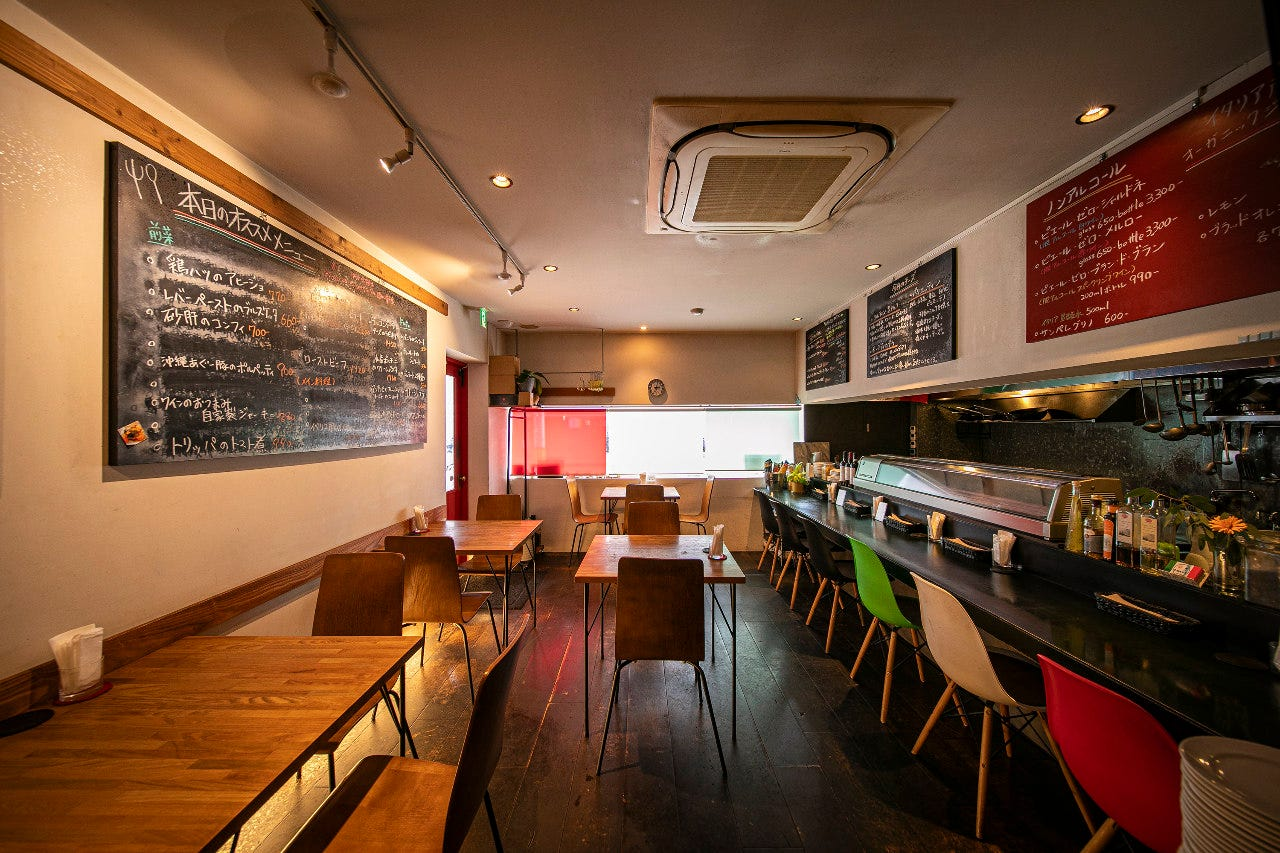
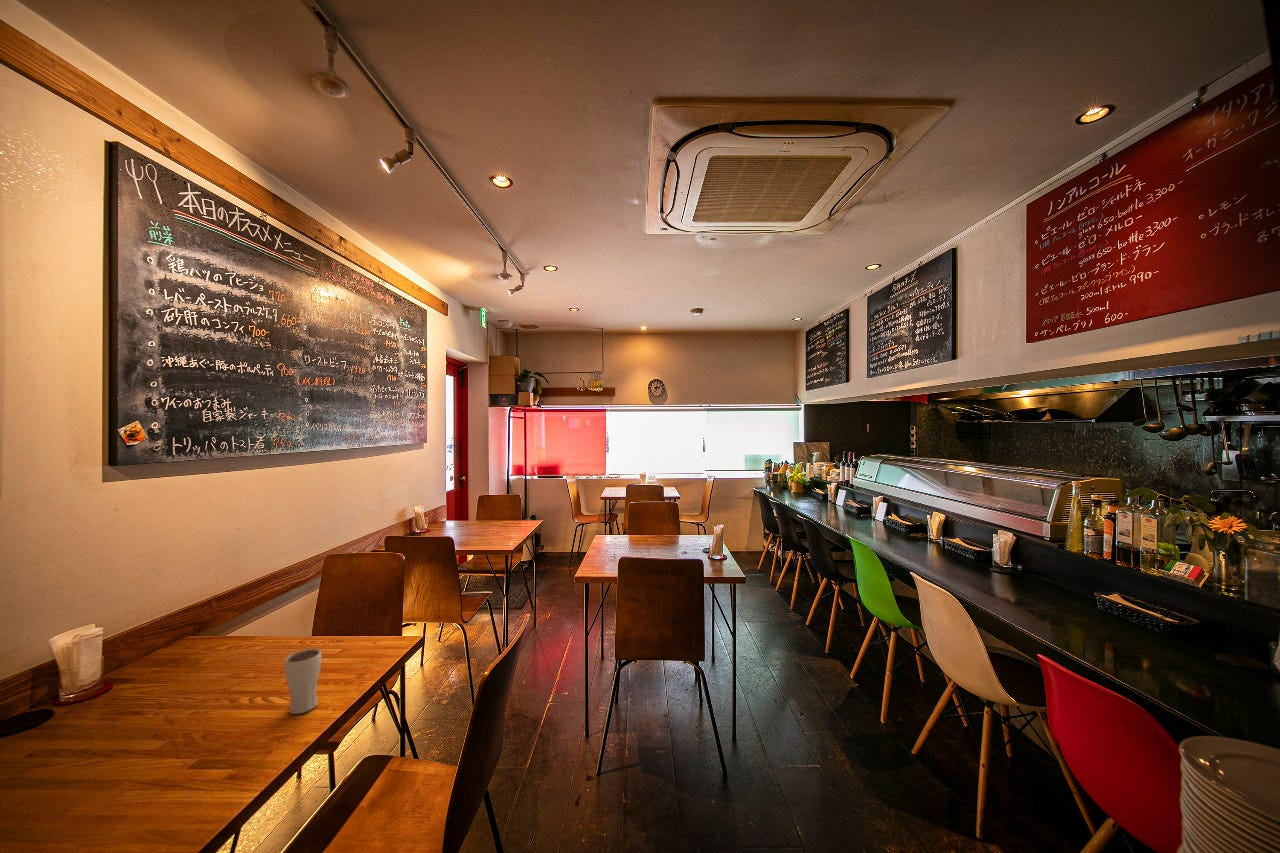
+ drinking glass [283,648,323,715]
